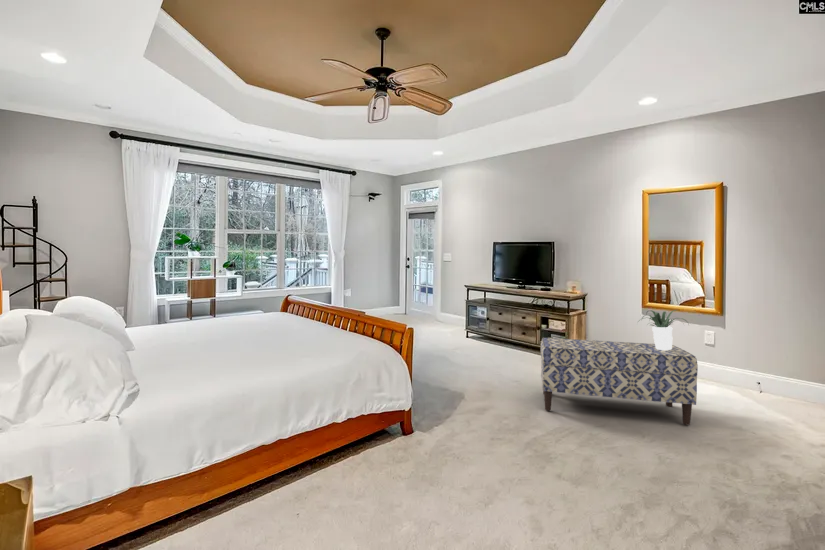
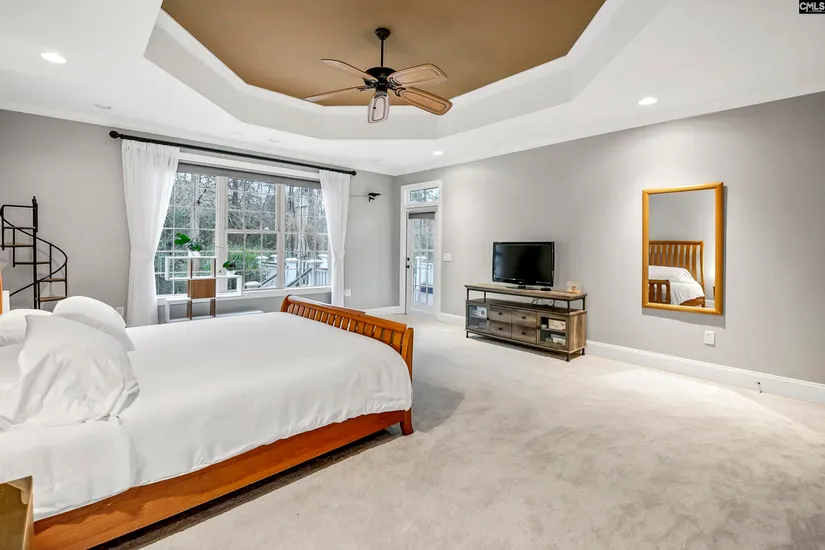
- bench [540,337,699,426]
- potted plant [636,309,690,350]
